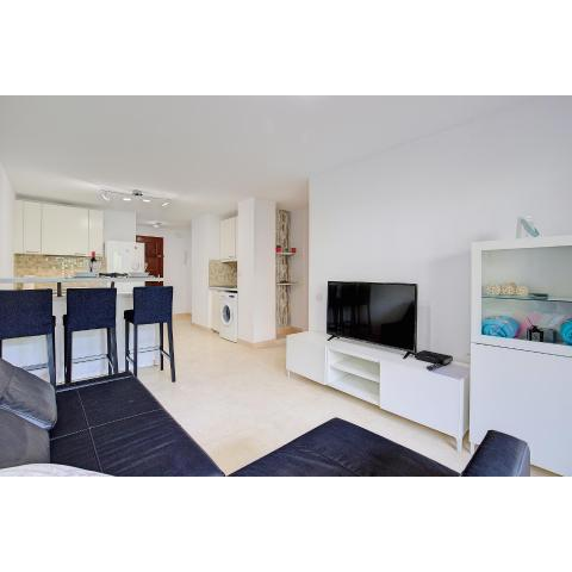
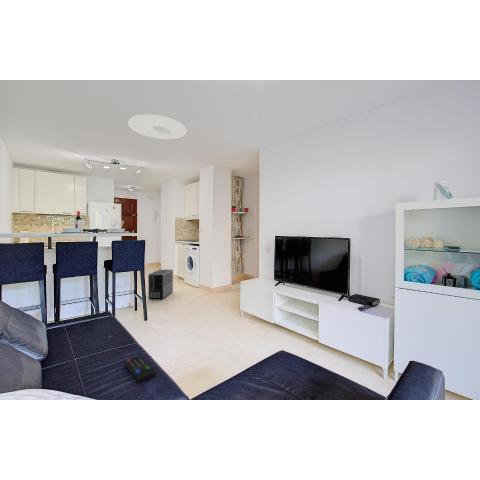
+ remote control [124,355,156,383]
+ ceiling light [127,113,188,140]
+ air purifier [147,269,174,300]
